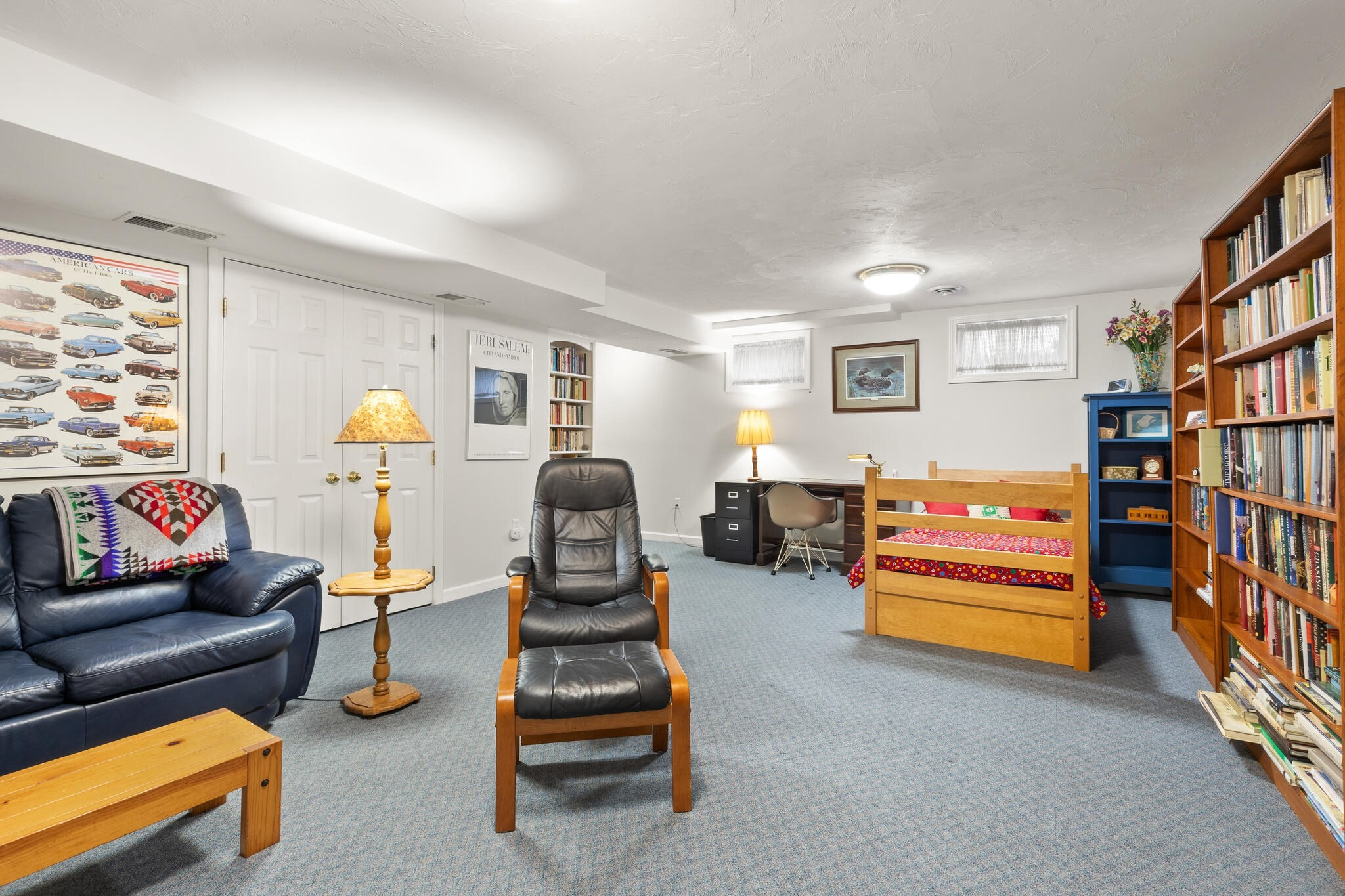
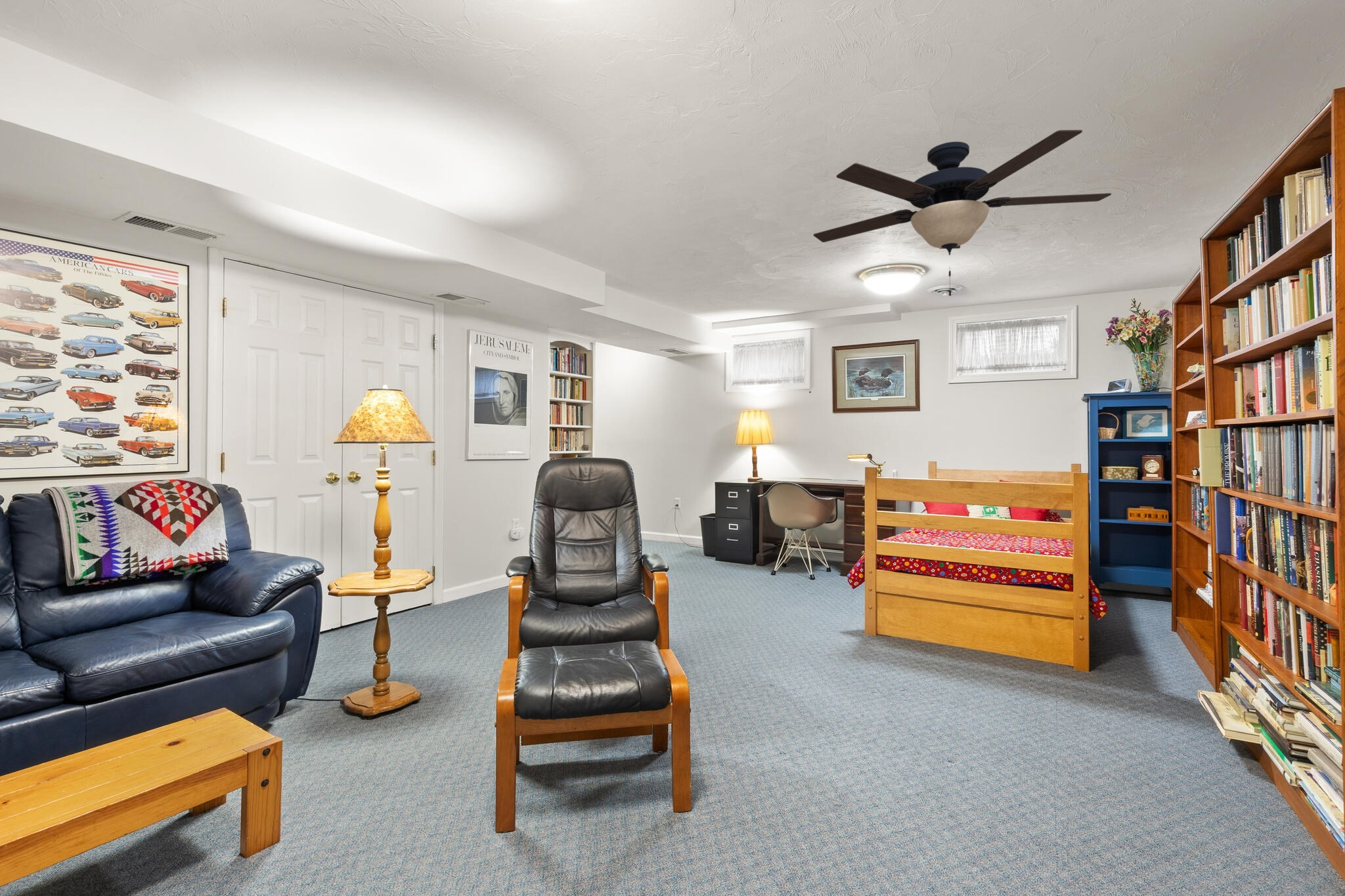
+ ceiling fan [812,129,1112,297]
